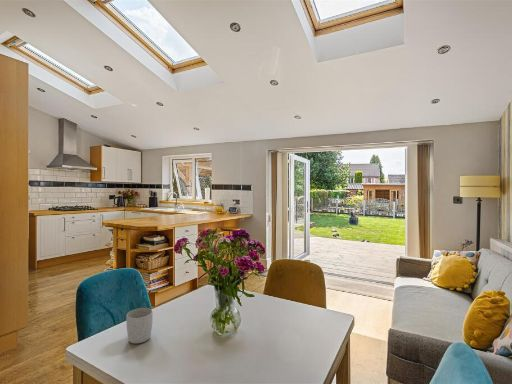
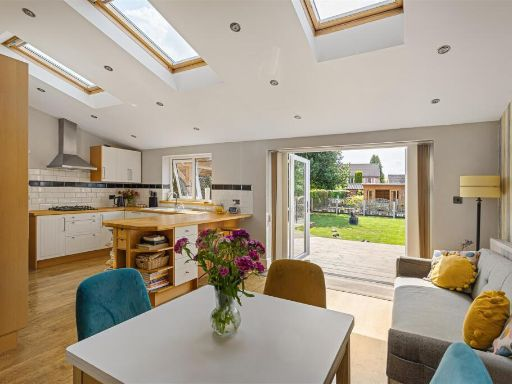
- mug [125,307,154,345]
